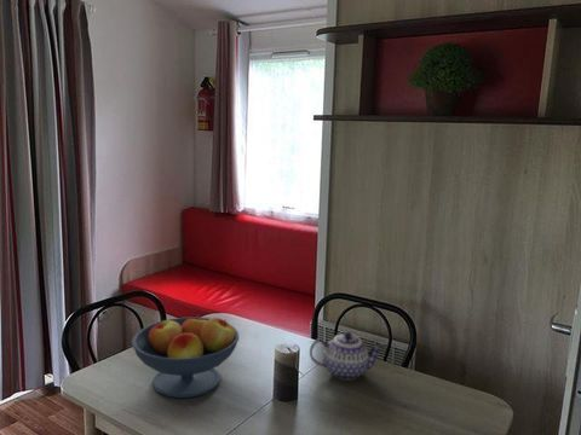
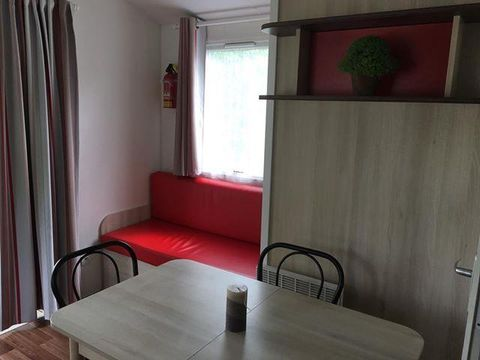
- teapot [309,330,385,382]
- fruit bowl [131,314,240,399]
